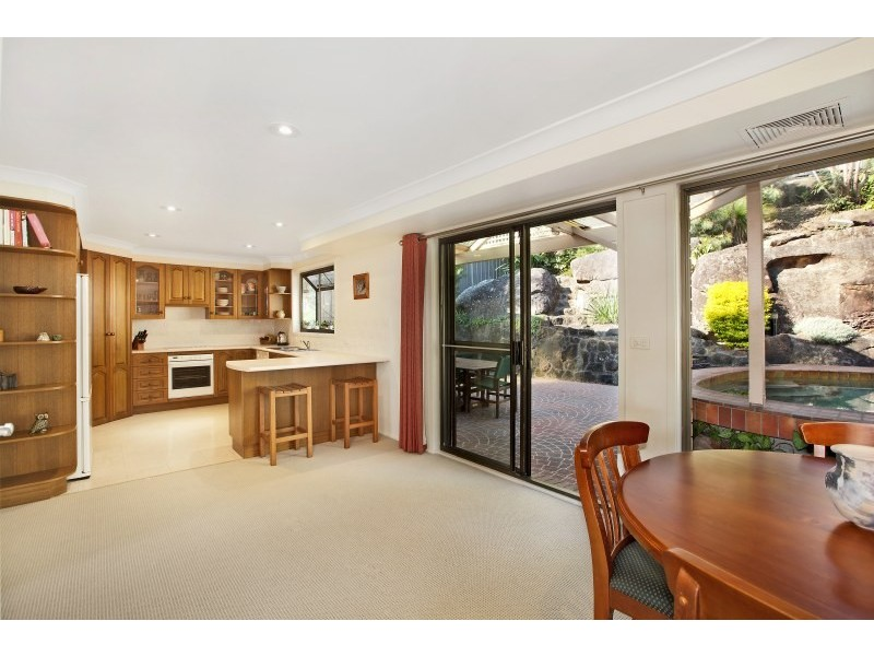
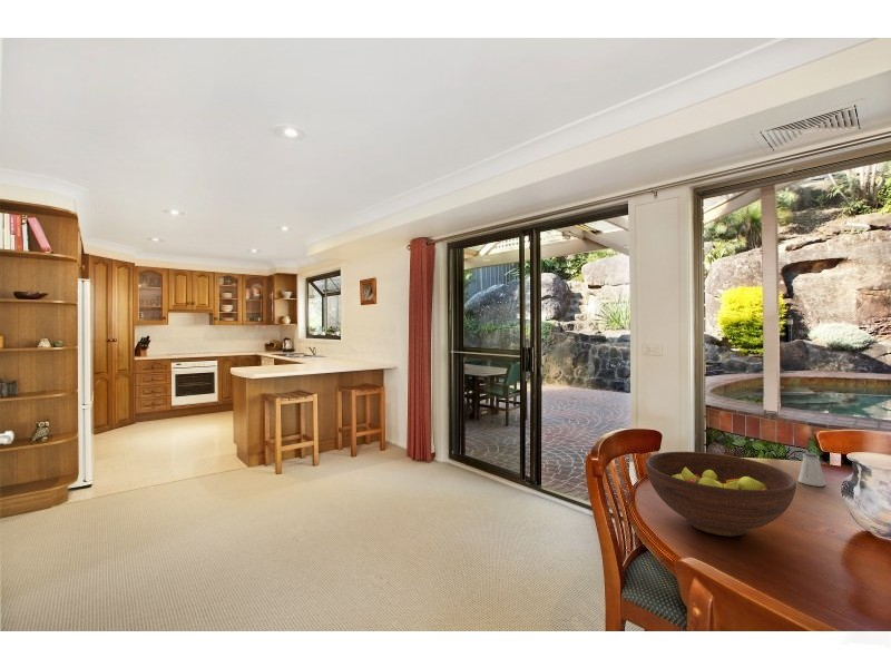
+ fruit bowl [645,451,797,538]
+ saltshaker [796,451,826,488]
